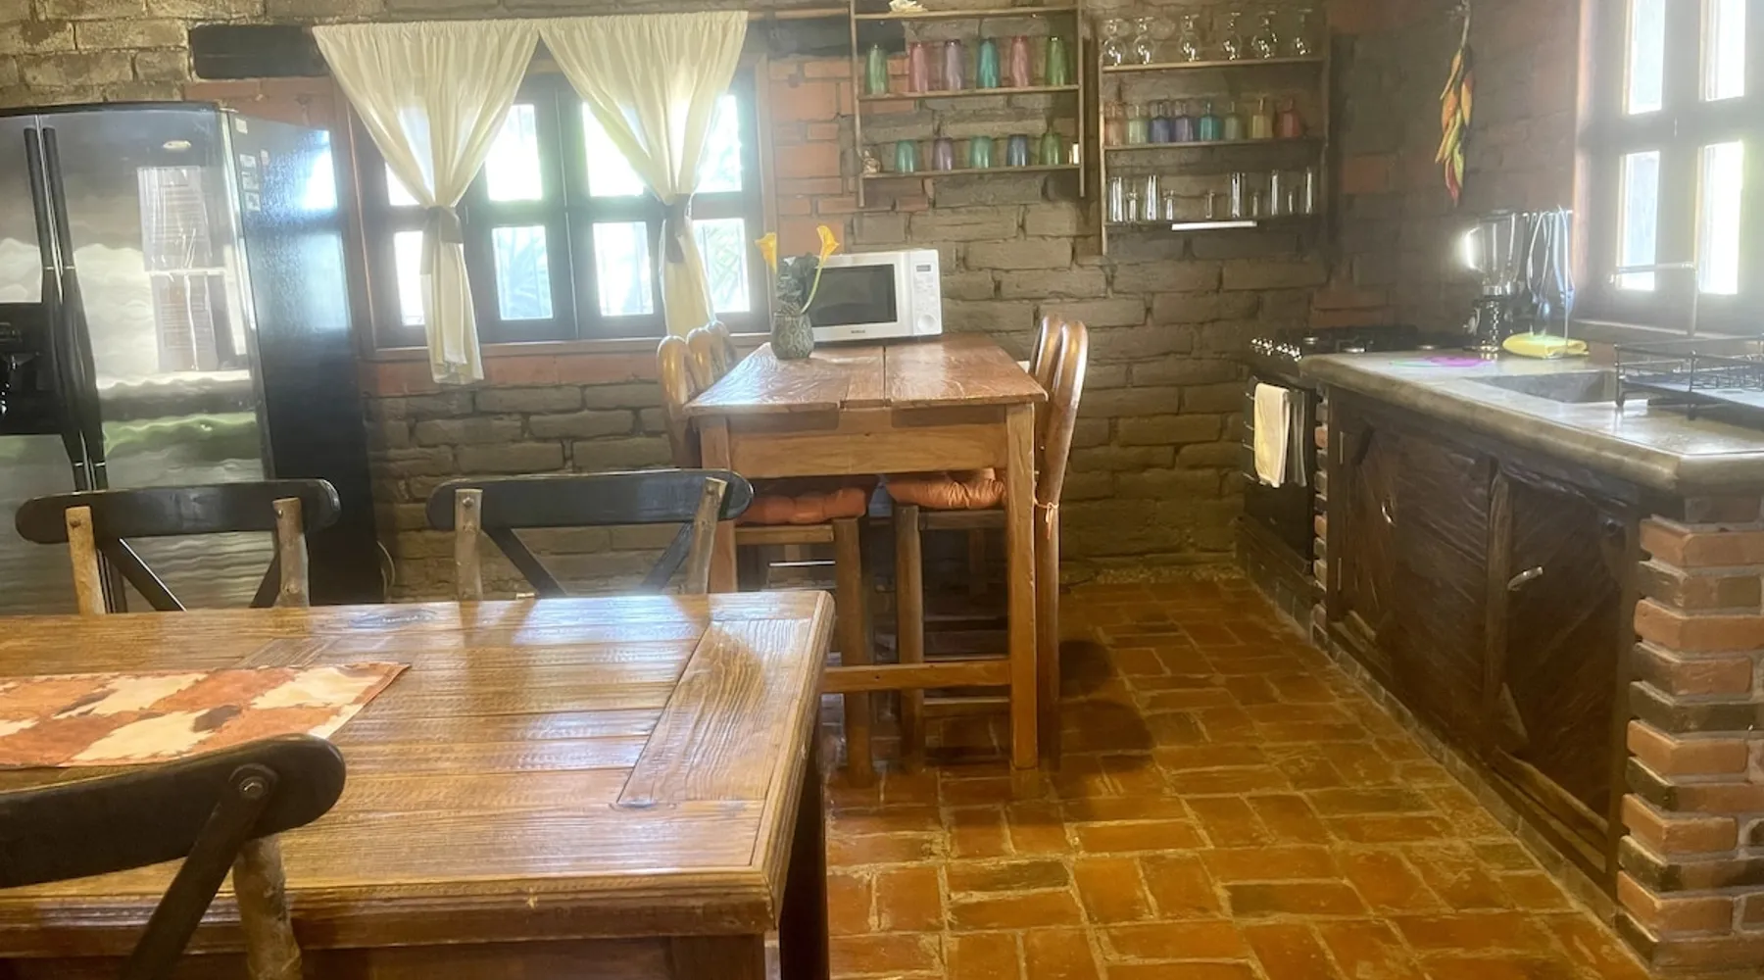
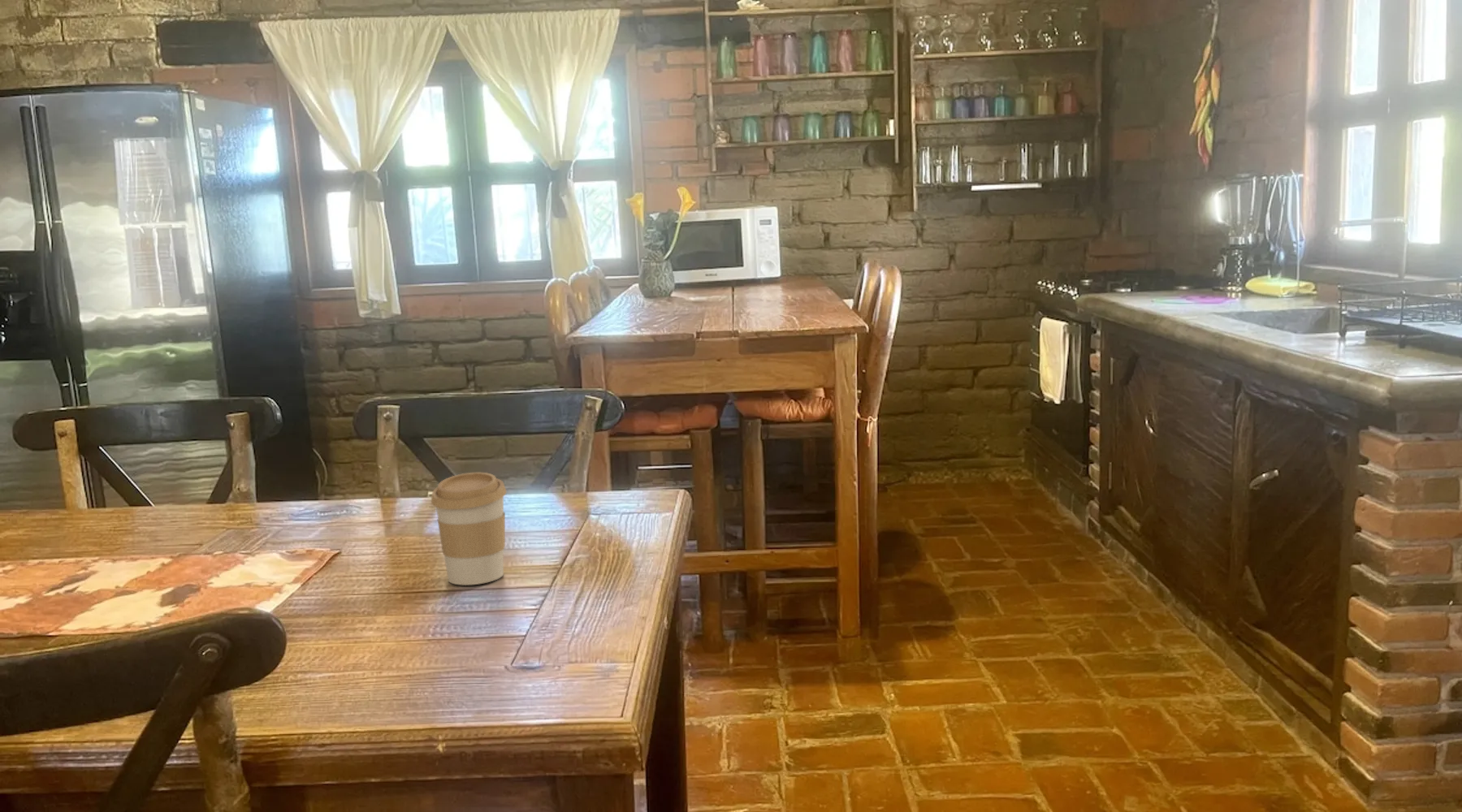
+ coffee cup [430,472,508,585]
